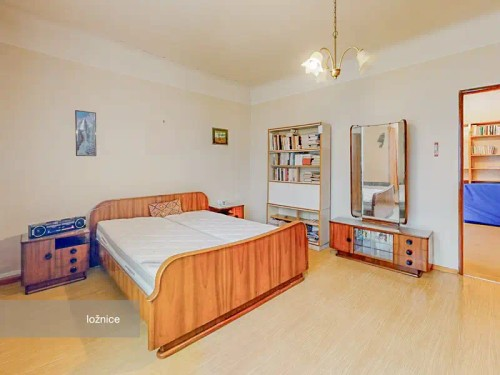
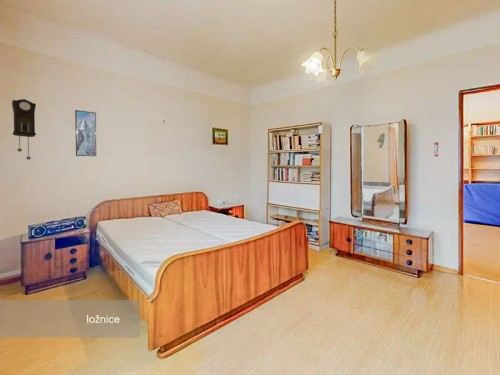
+ pendulum clock [11,98,37,161]
